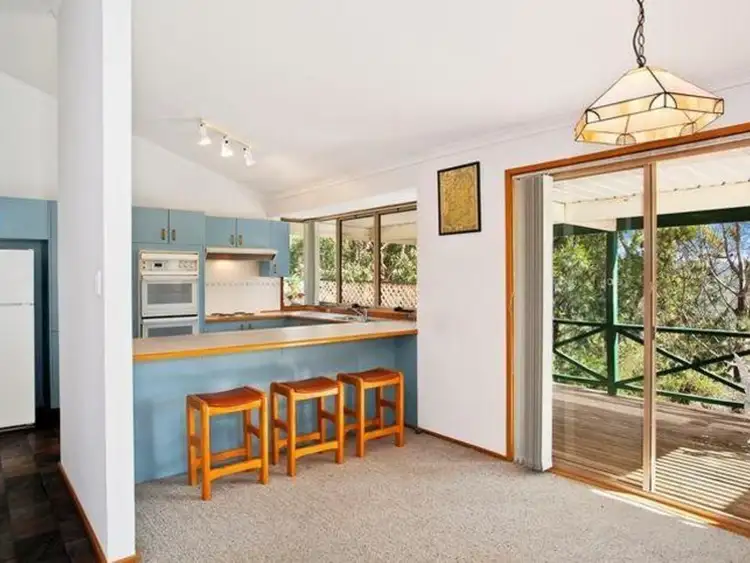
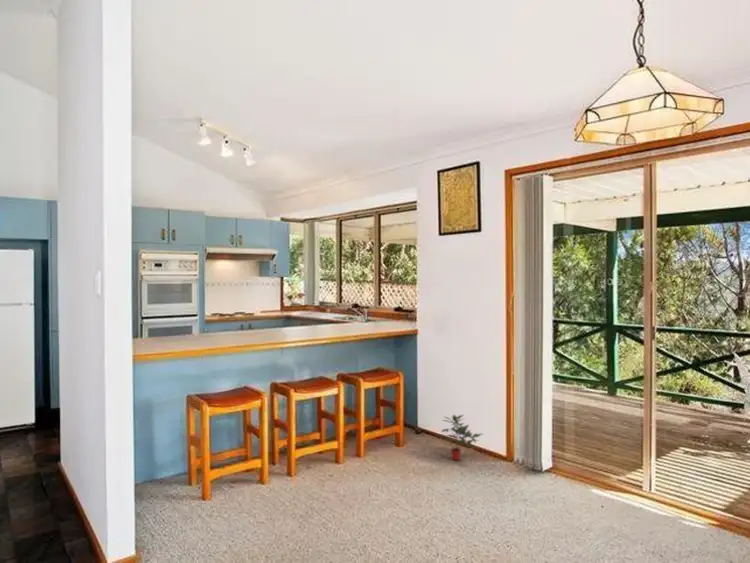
+ potted plant [438,414,483,461]
